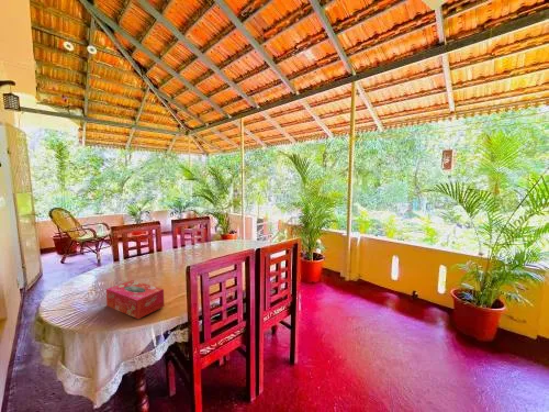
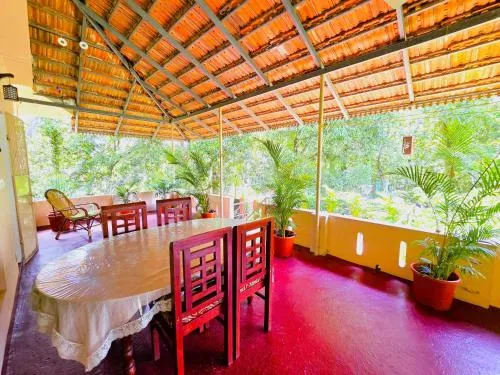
- tissue box [105,279,166,320]
